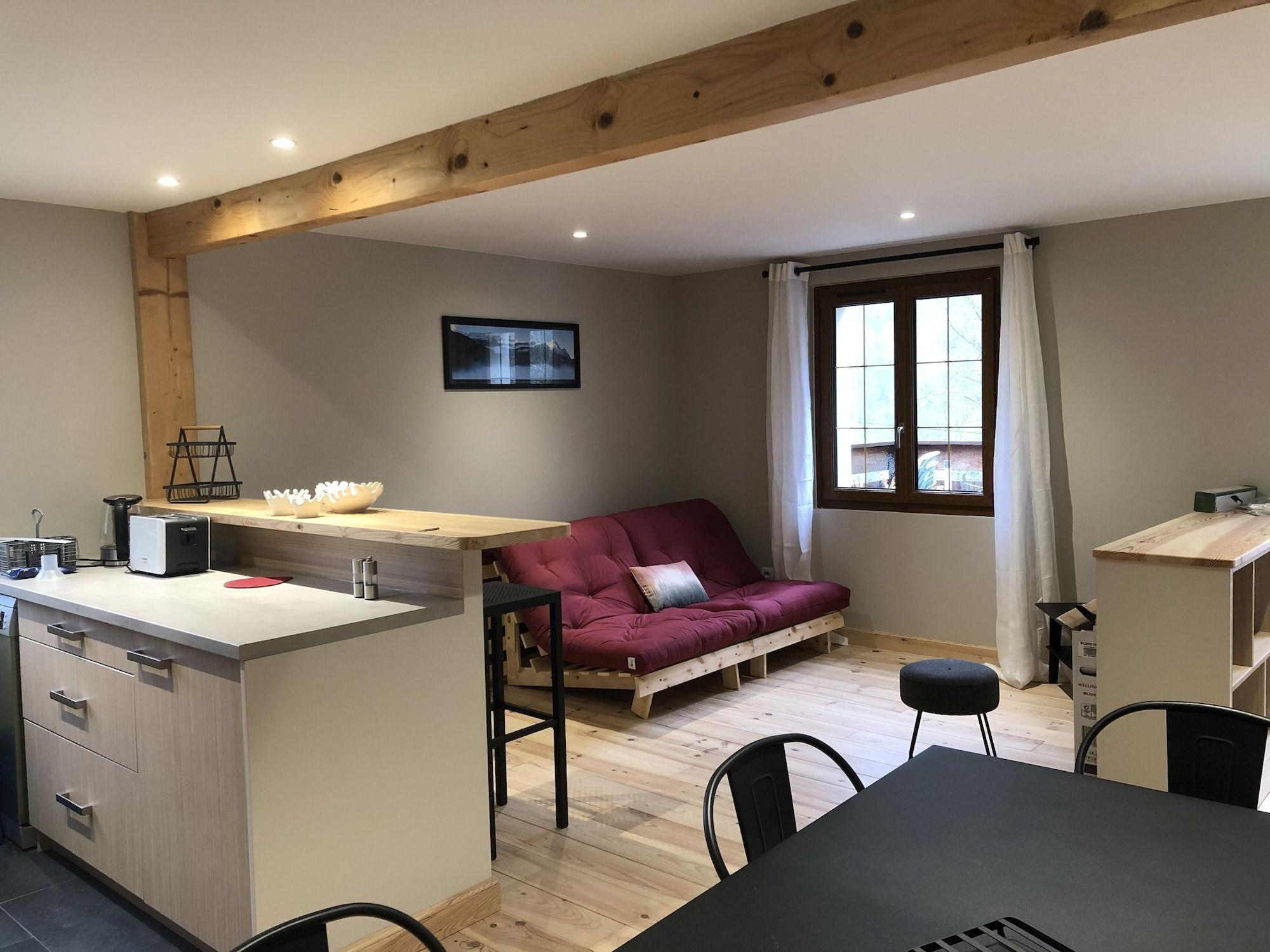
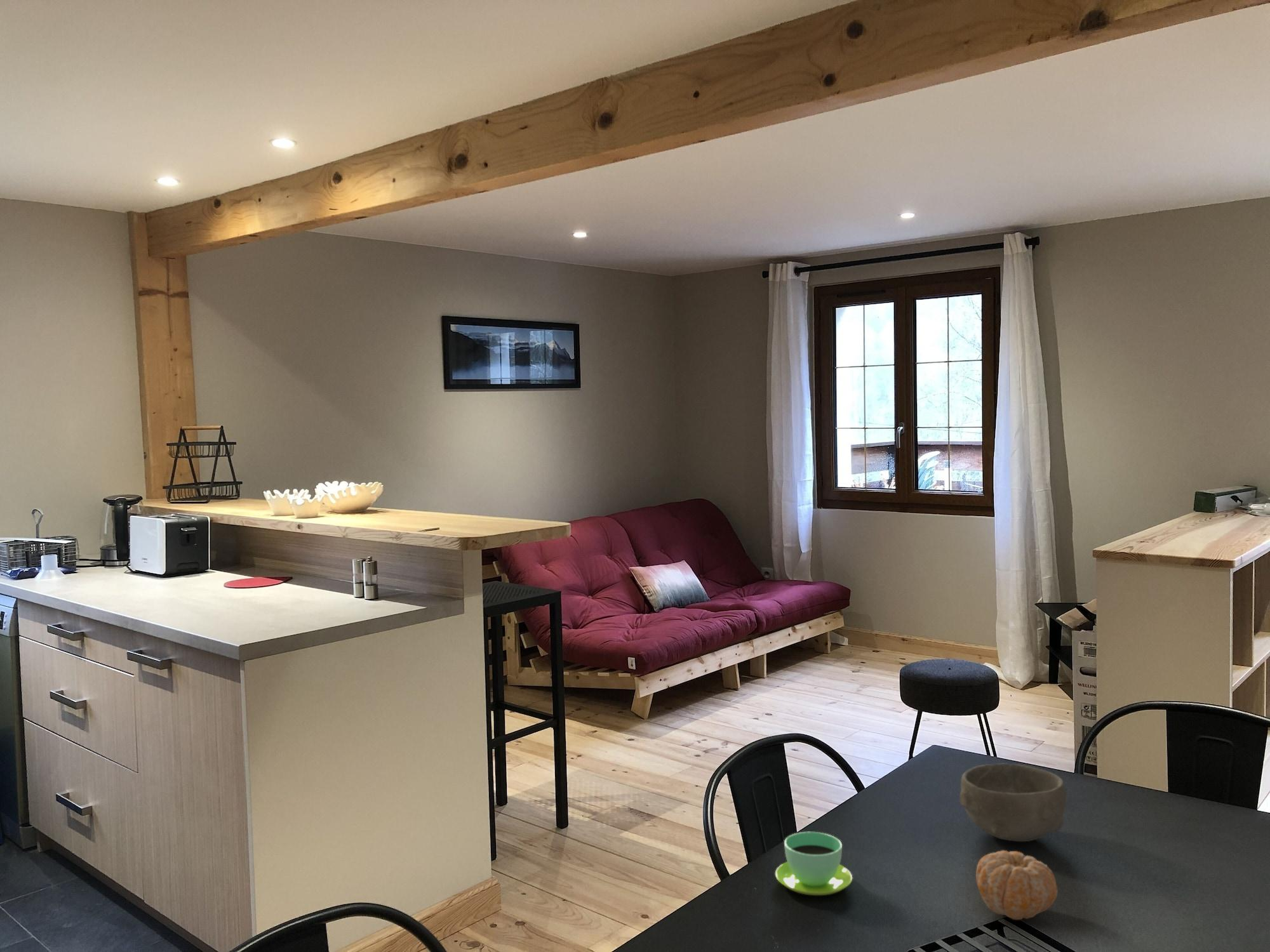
+ bowl [959,762,1067,842]
+ cup [775,831,853,896]
+ fruit [975,850,1059,920]
